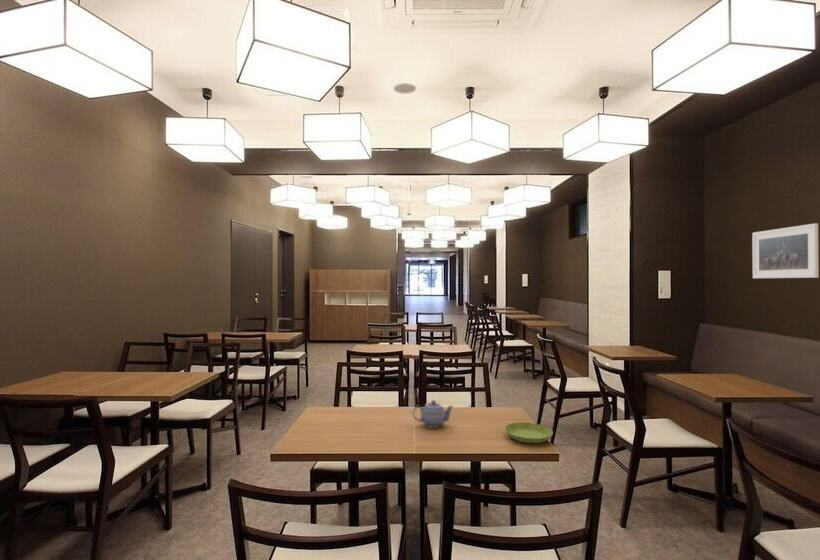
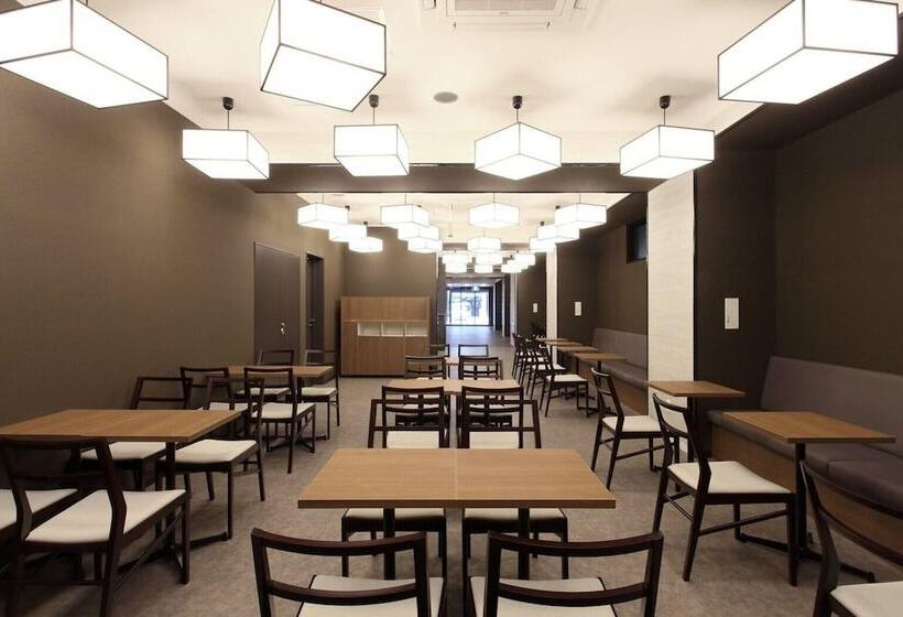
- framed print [751,222,820,279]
- saucer [504,421,554,444]
- teapot [412,399,455,429]
